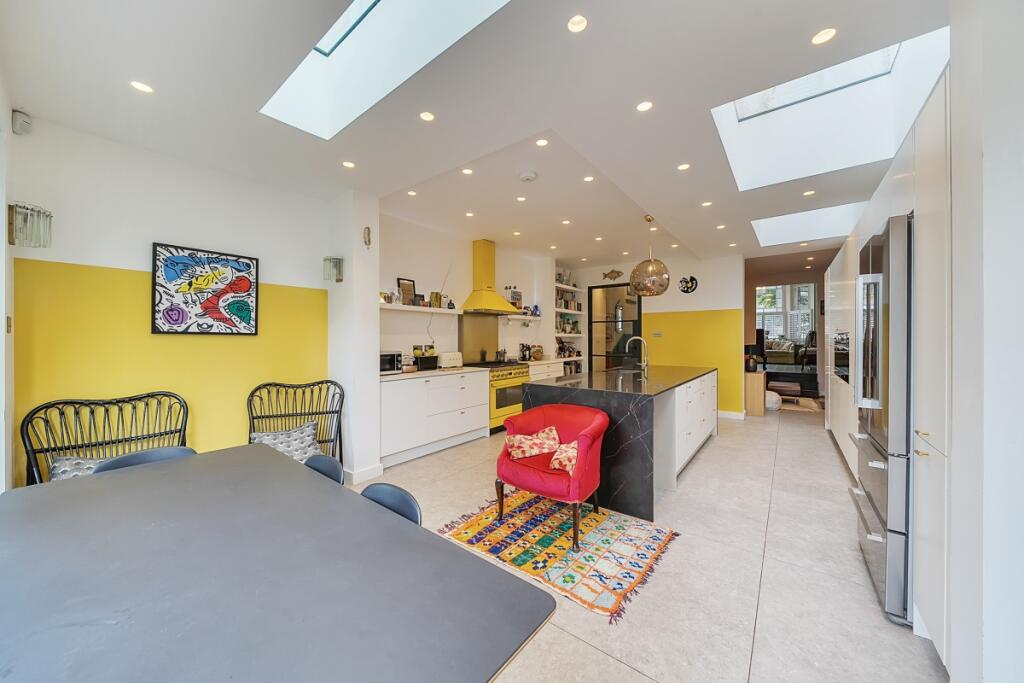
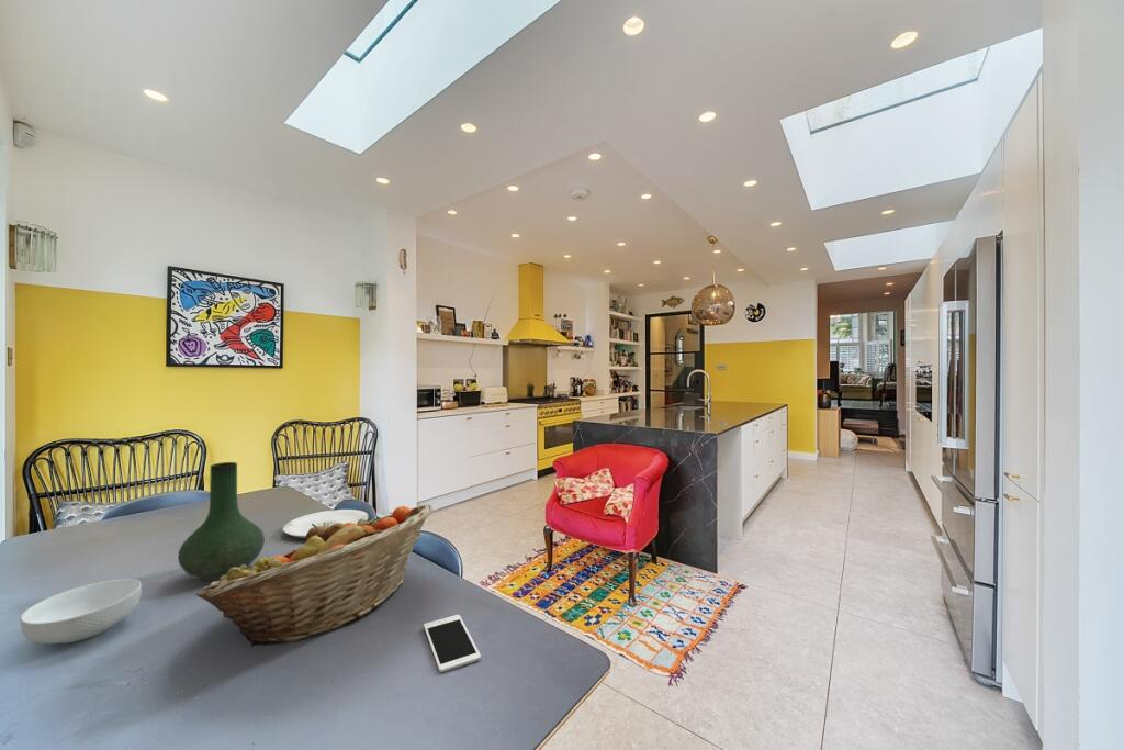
+ fruit basket [195,504,434,648]
+ cereal bowl [20,578,143,645]
+ vase [177,461,266,582]
+ plate [282,508,370,539]
+ cell phone [423,614,482,673]
